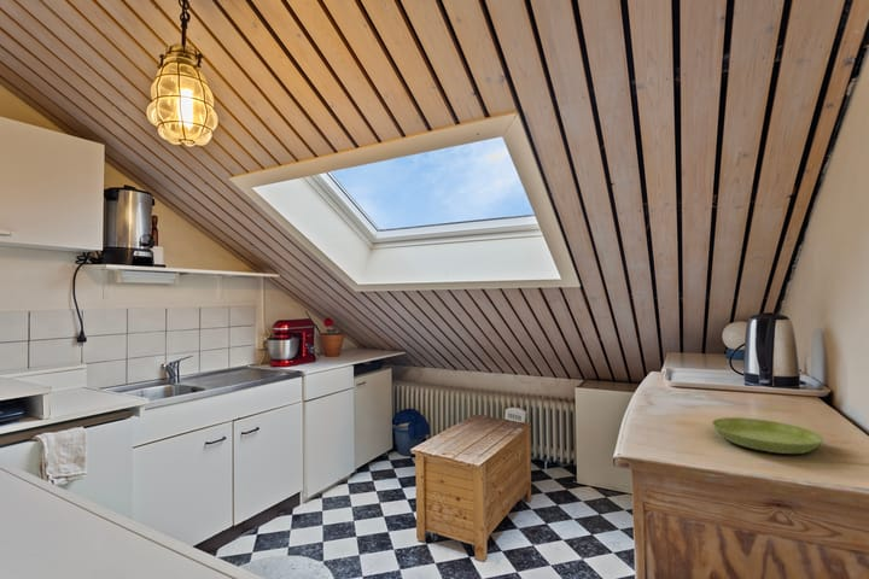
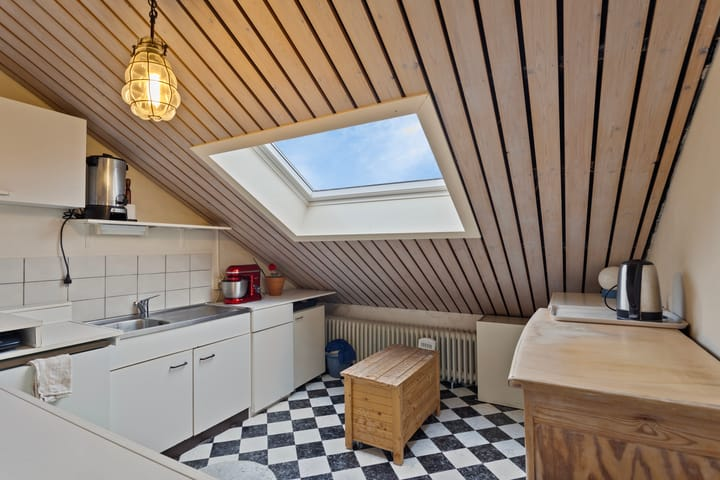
- saucer [711,416,826,455]
